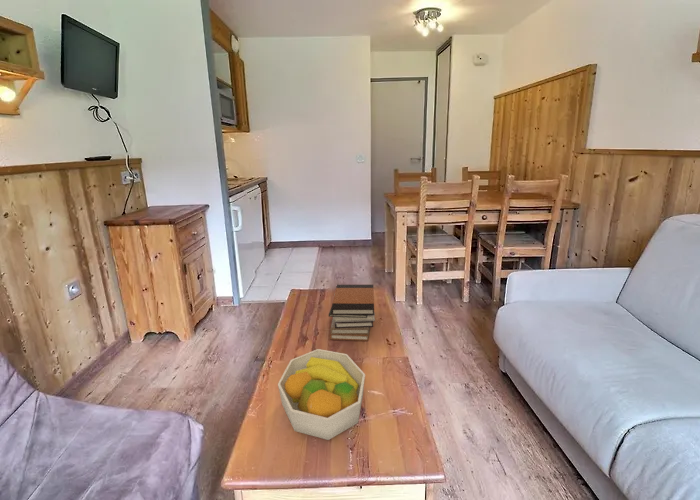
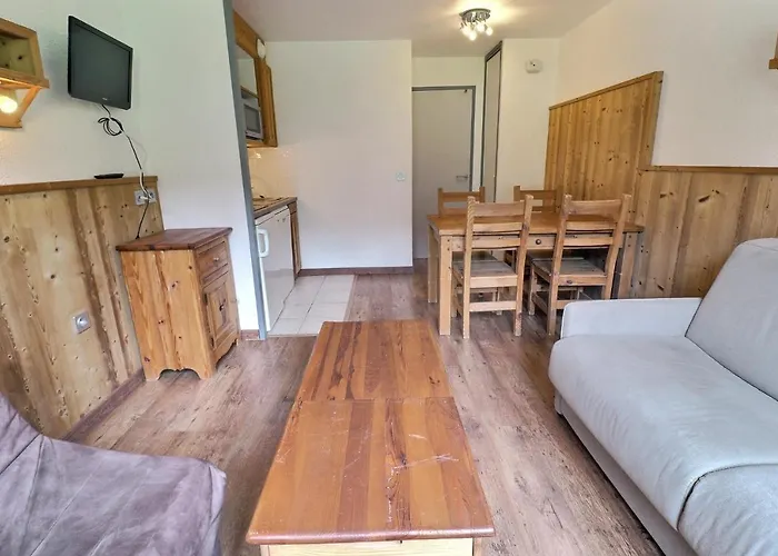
- book stack [327,284,376,342]
- fruit bowl [277,348,366,441]
